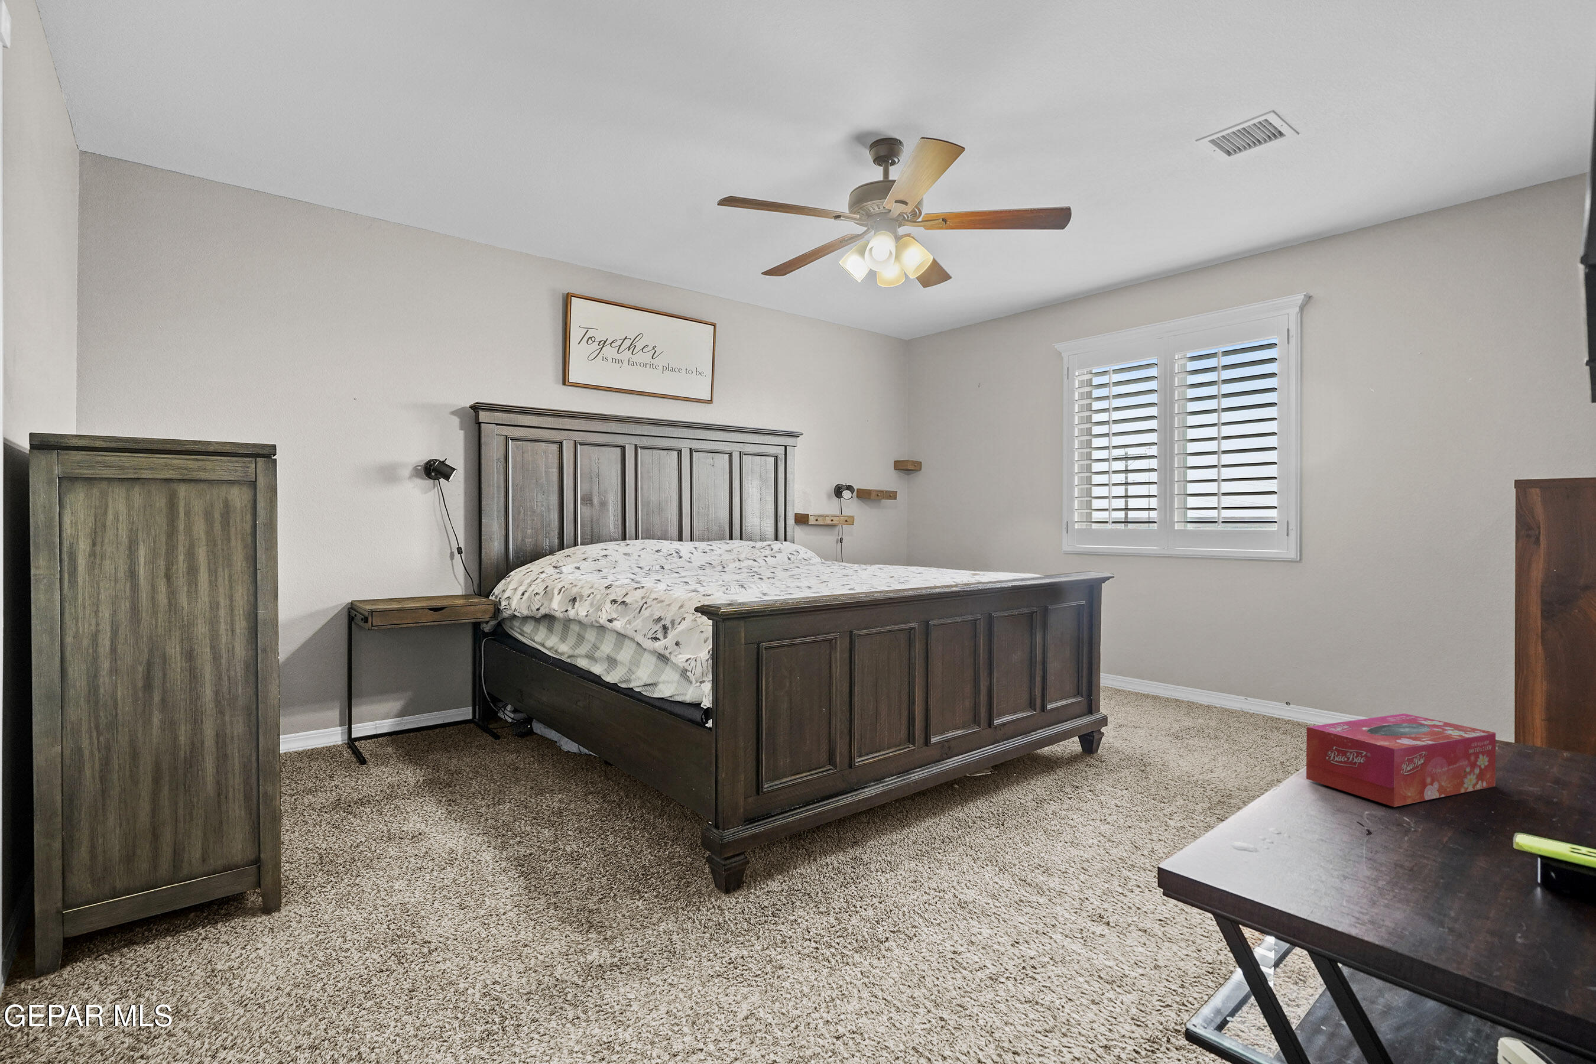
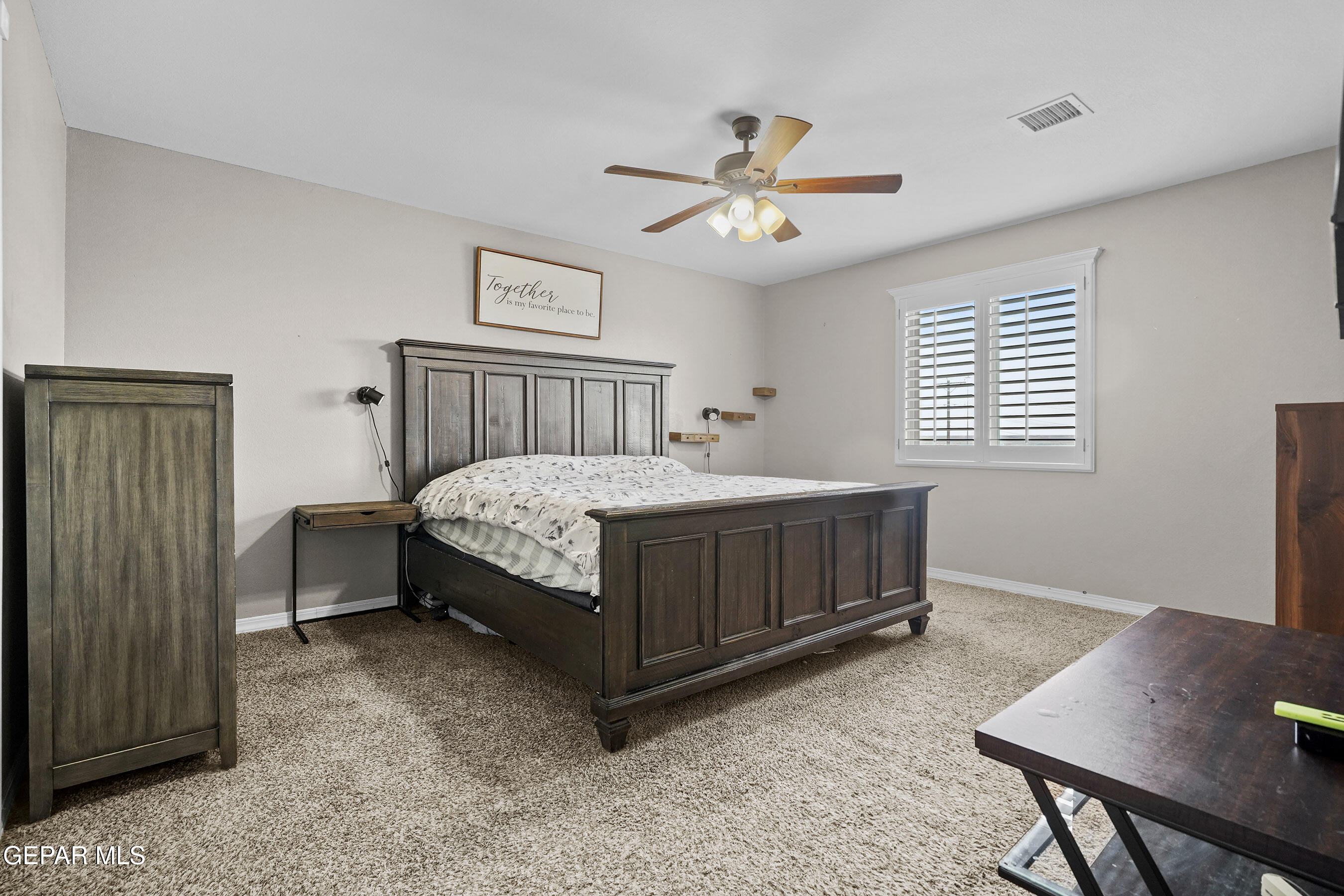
- tissue box [1306,712,1496,808]
